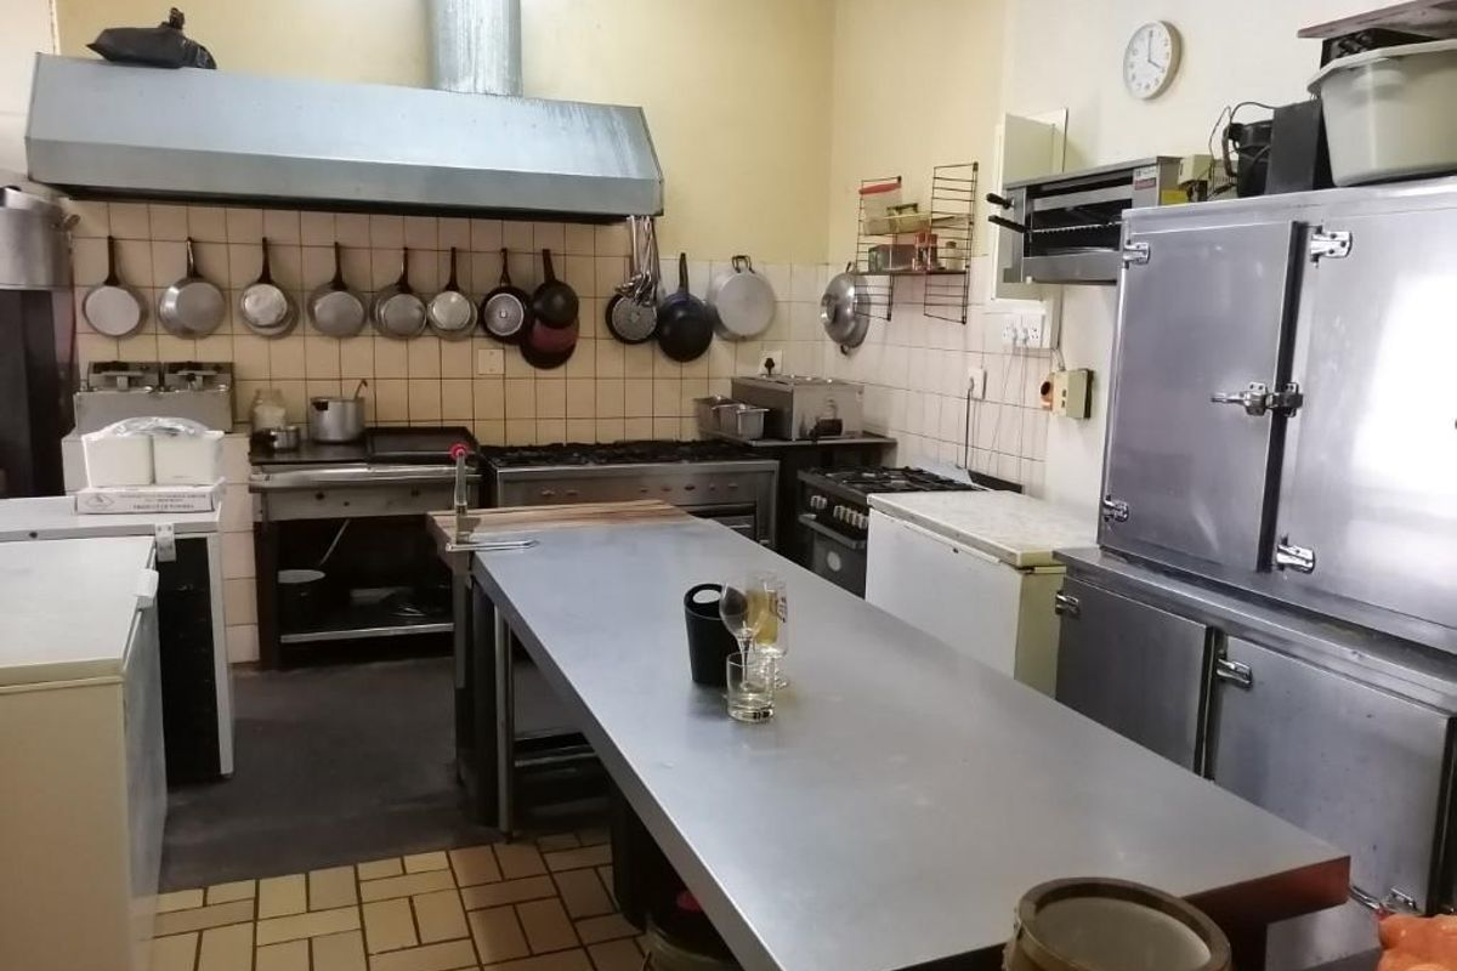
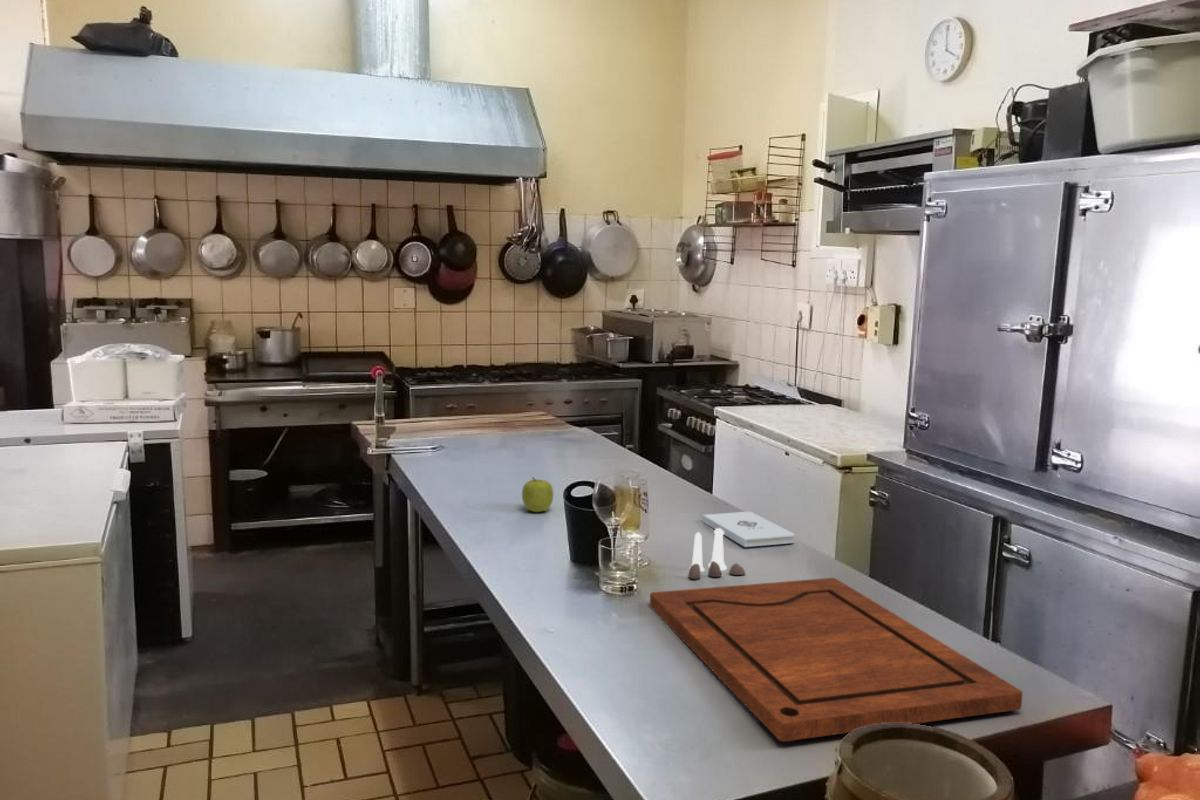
+ fruit [521,476,554,513]
+ cutting board [649,577,1024,742]
+ notepad [701,511,796,548]
+ salt and pepper shaker set [687,529,746,580]
